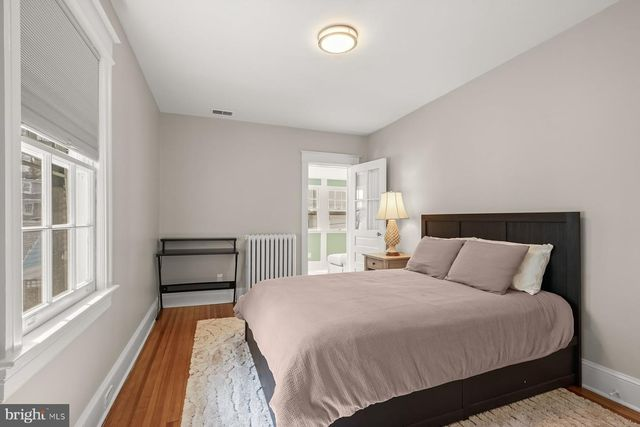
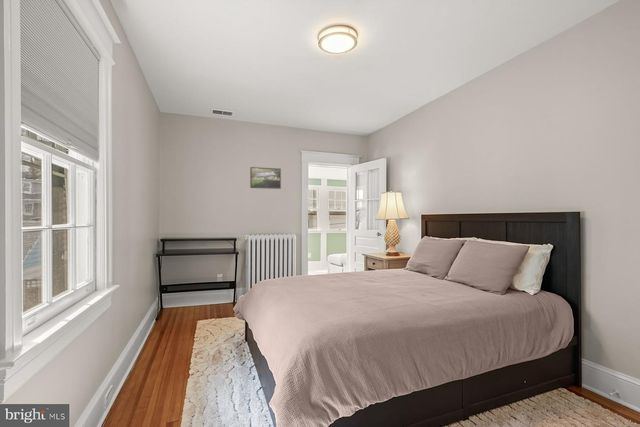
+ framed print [249,166,282,190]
